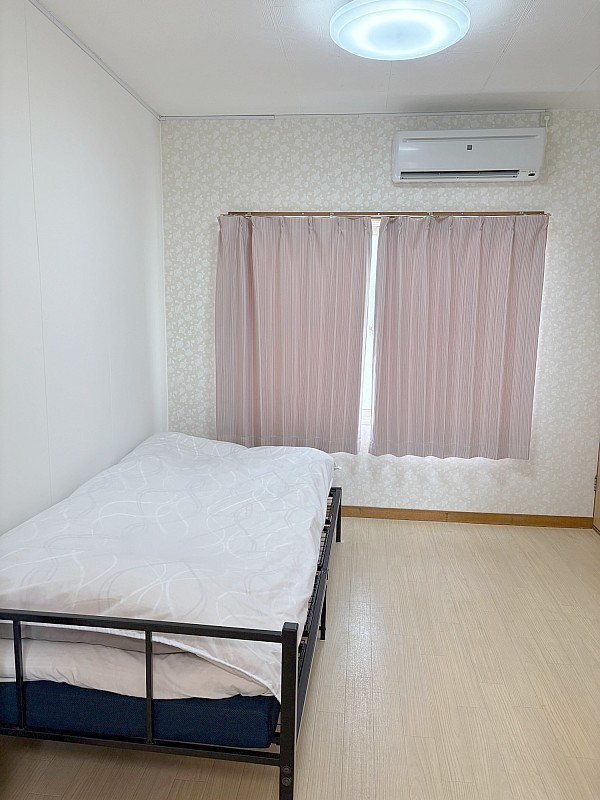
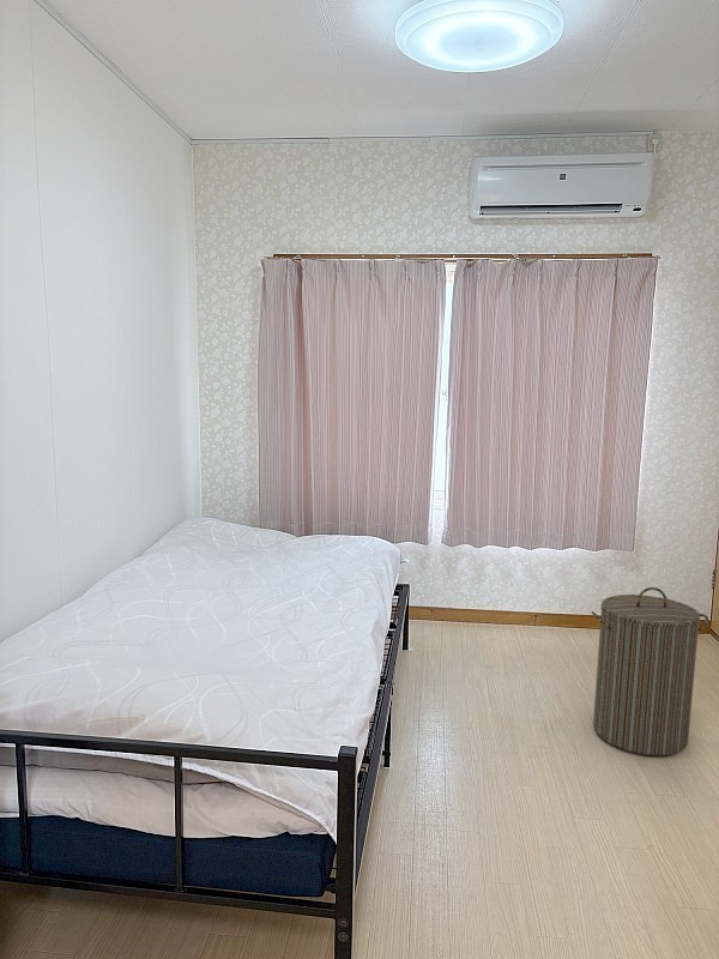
+ laundry hamper [591,586,709,756]
